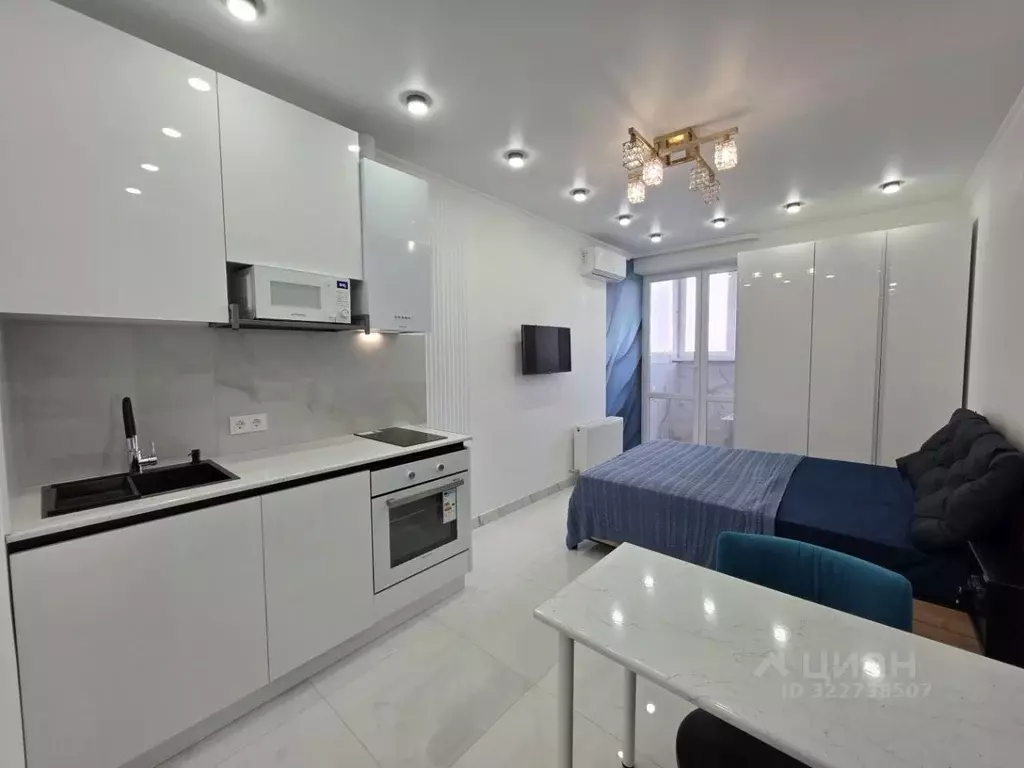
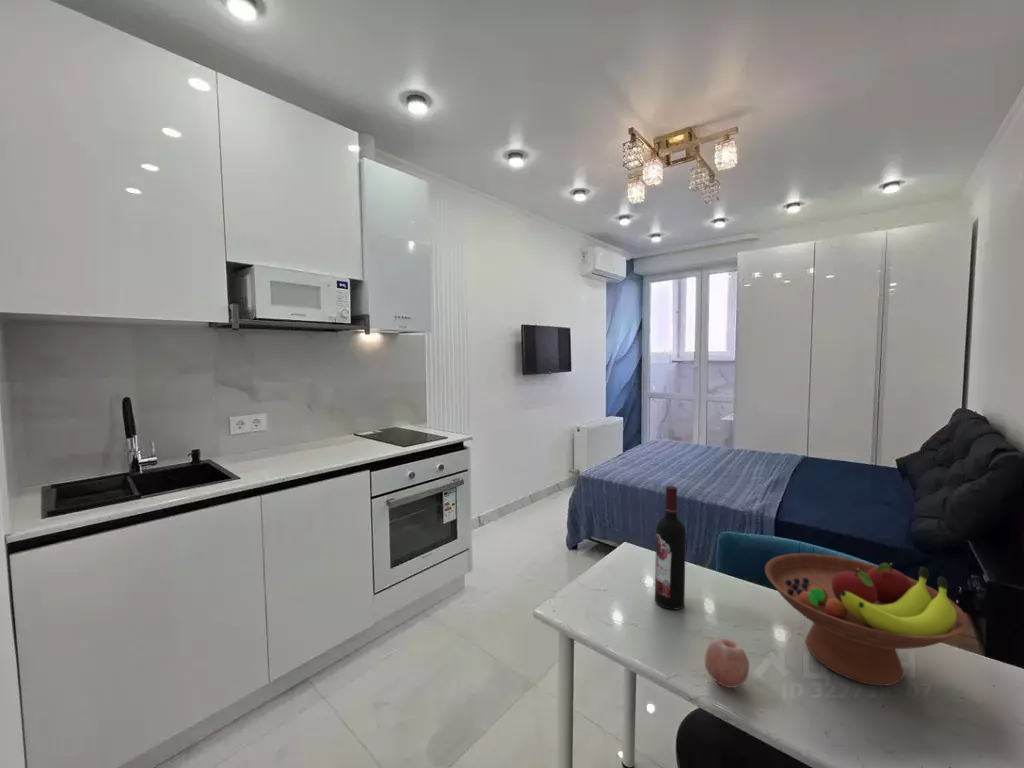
+ fruit [704,637,750,689]
+ wine bottle [654,485,687,610]
+ fruit bowl [764,552,969,687]
